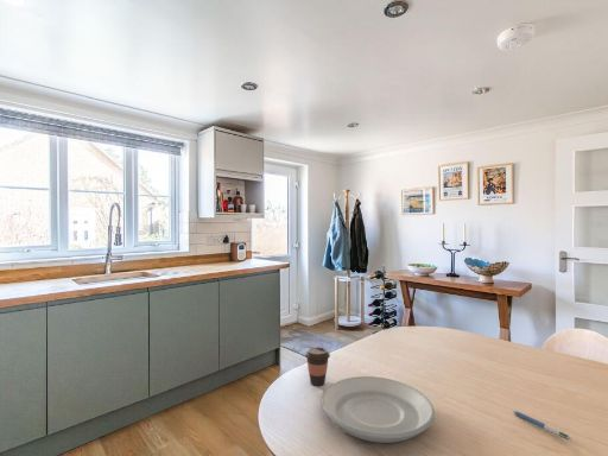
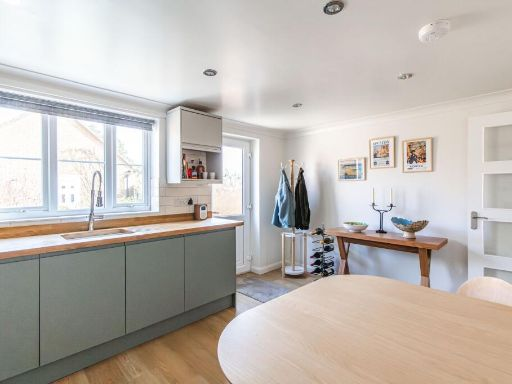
- plate [319,375,436,444]
- coffee cup [304,346,331,387]
- pen [513,410,574,441]
